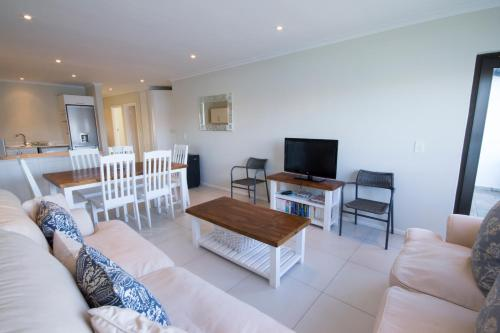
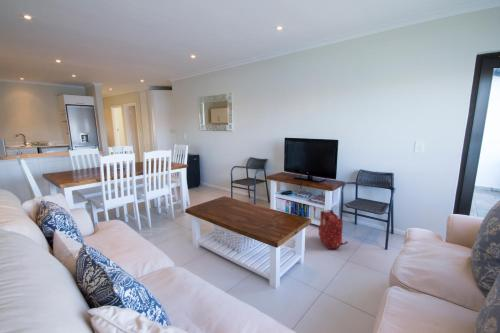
+ backpack [317,209,349,250]
